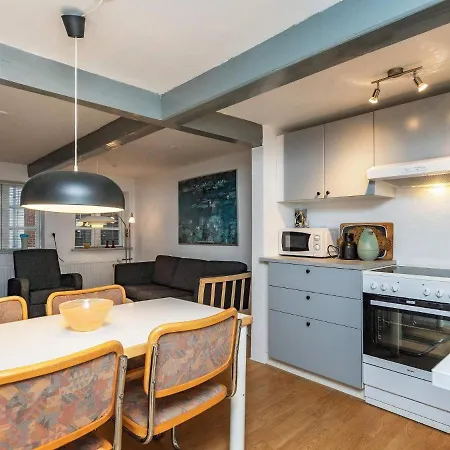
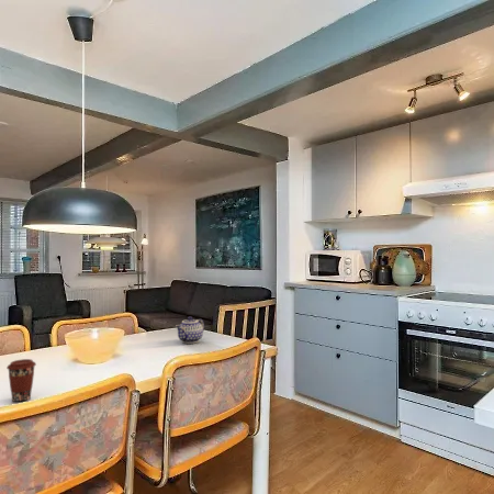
+ teapot [175,315,205,345]
+ coffee cup [5,358,37,403]
